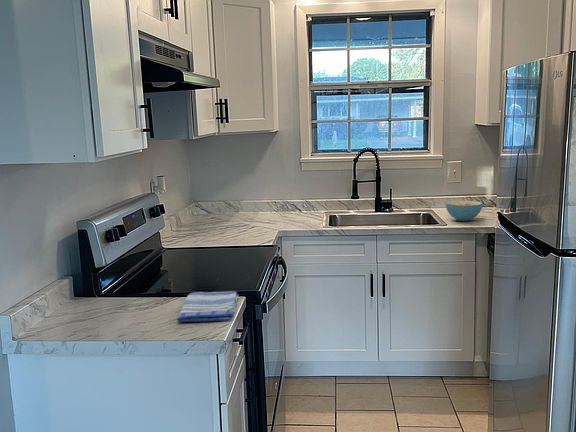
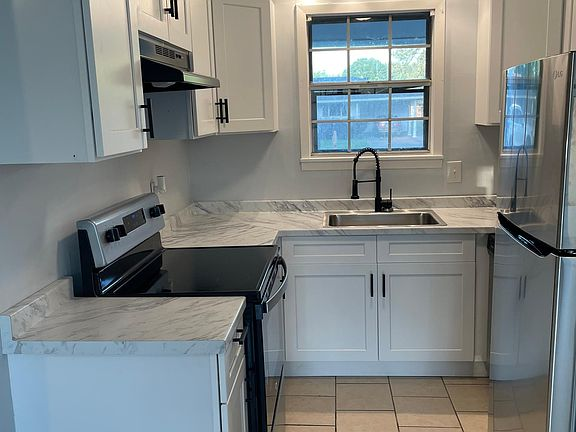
- dish towel [176,290,240,323]
- cereal bowl [445,200,484,222]
